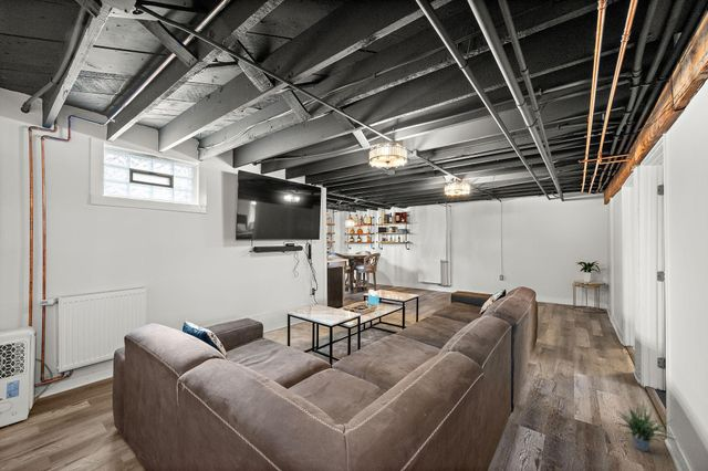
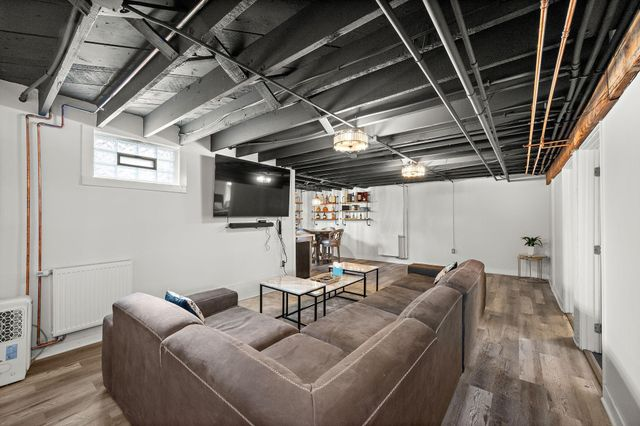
- potted plant [613,395,677,453]
